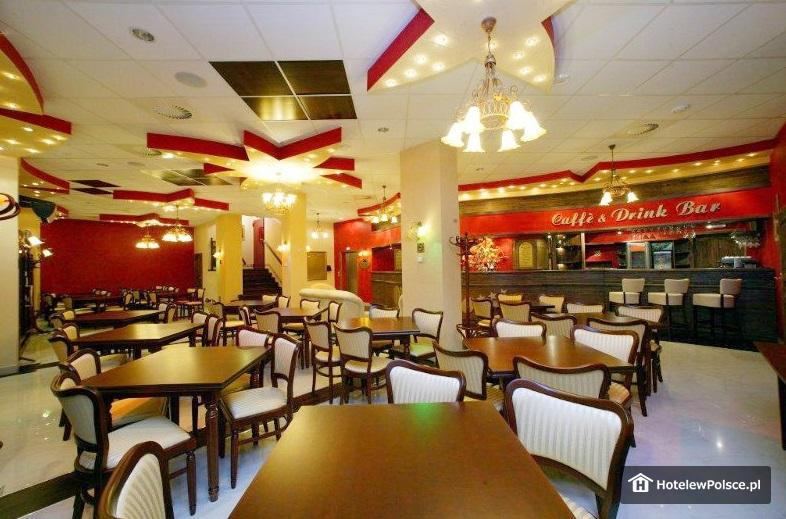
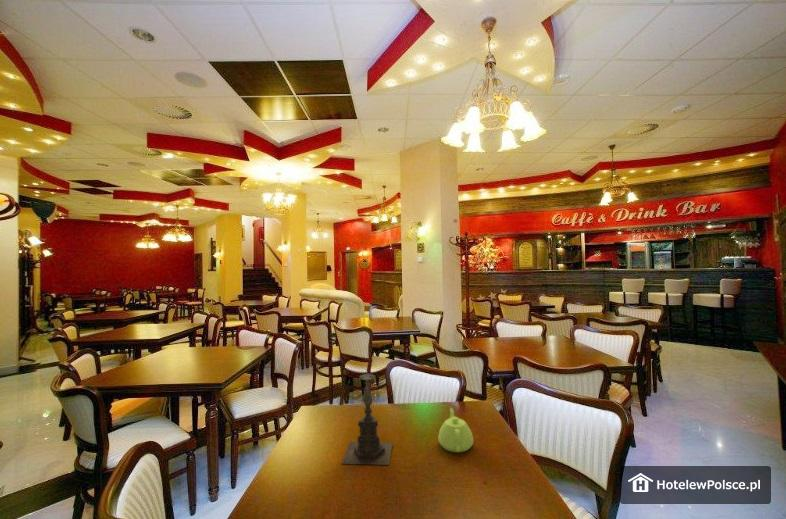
+ candle holder [341,362,394,466]
+ teapot [437,407,474,453]
